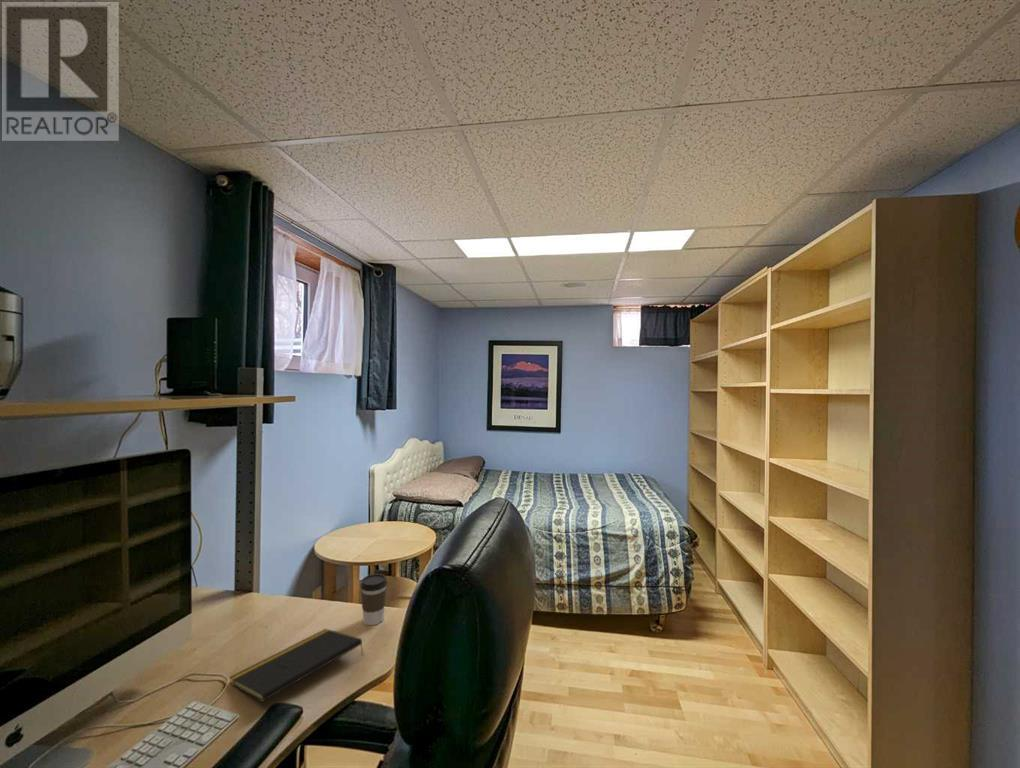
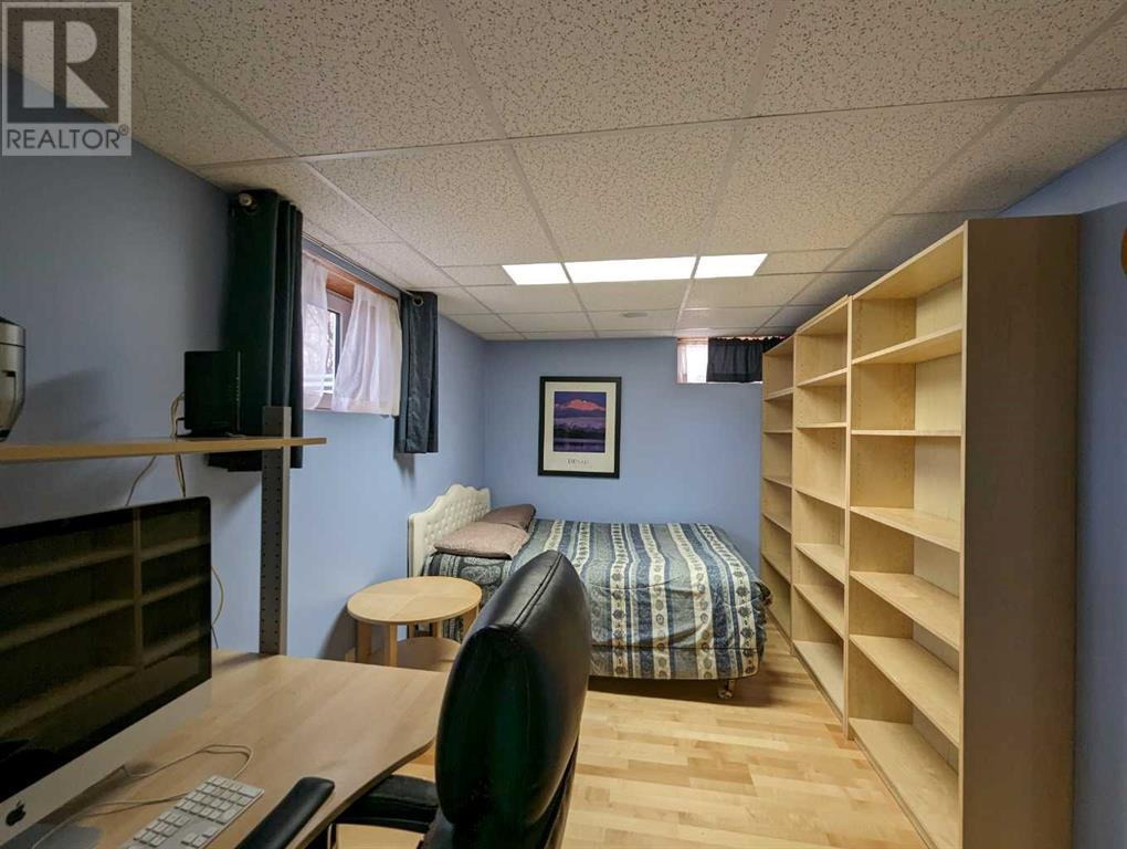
- coffee cup [359,573,388,626]
- notepad [228,628,365,703]
